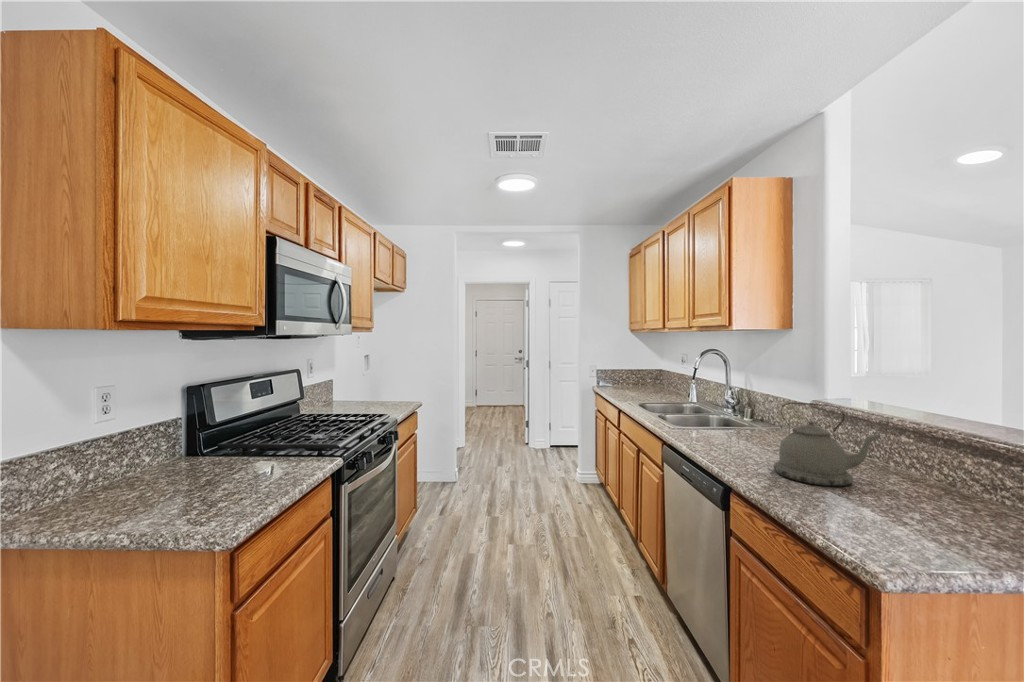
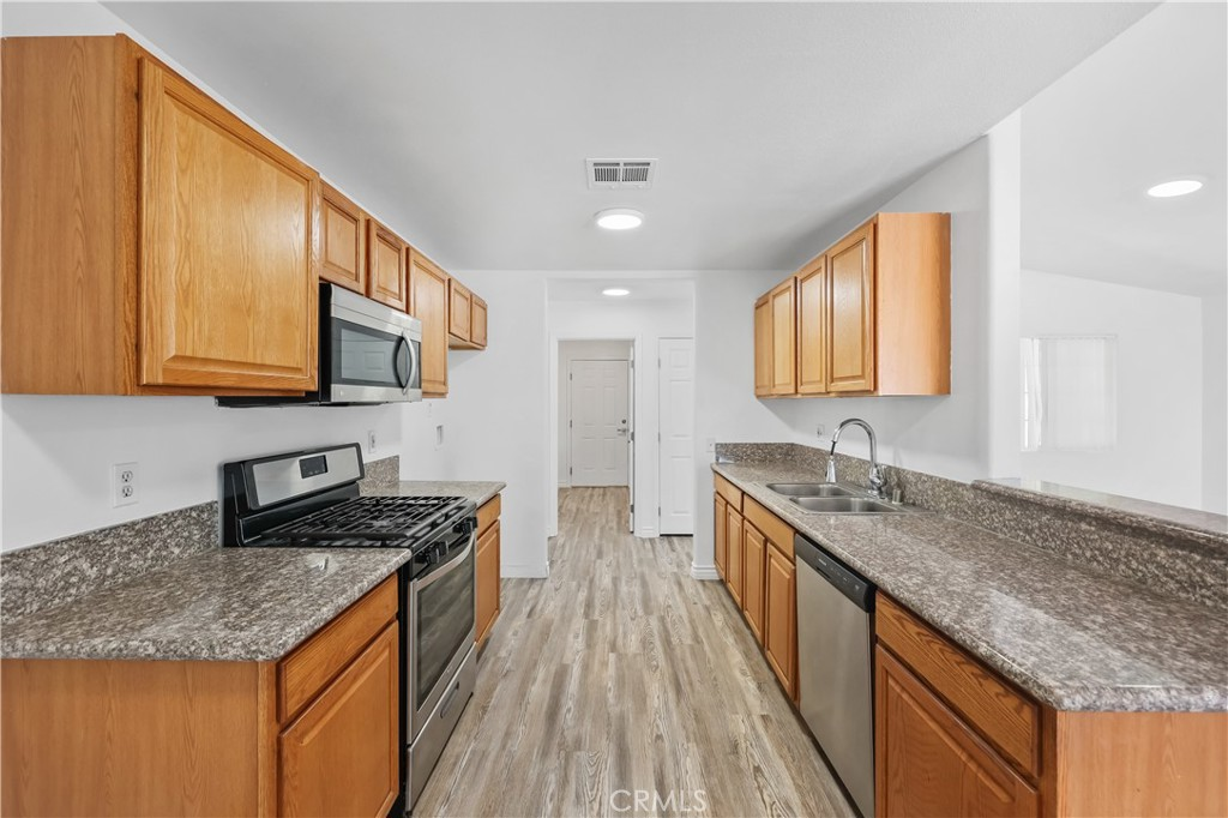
- kettle [773,402,882,487]
